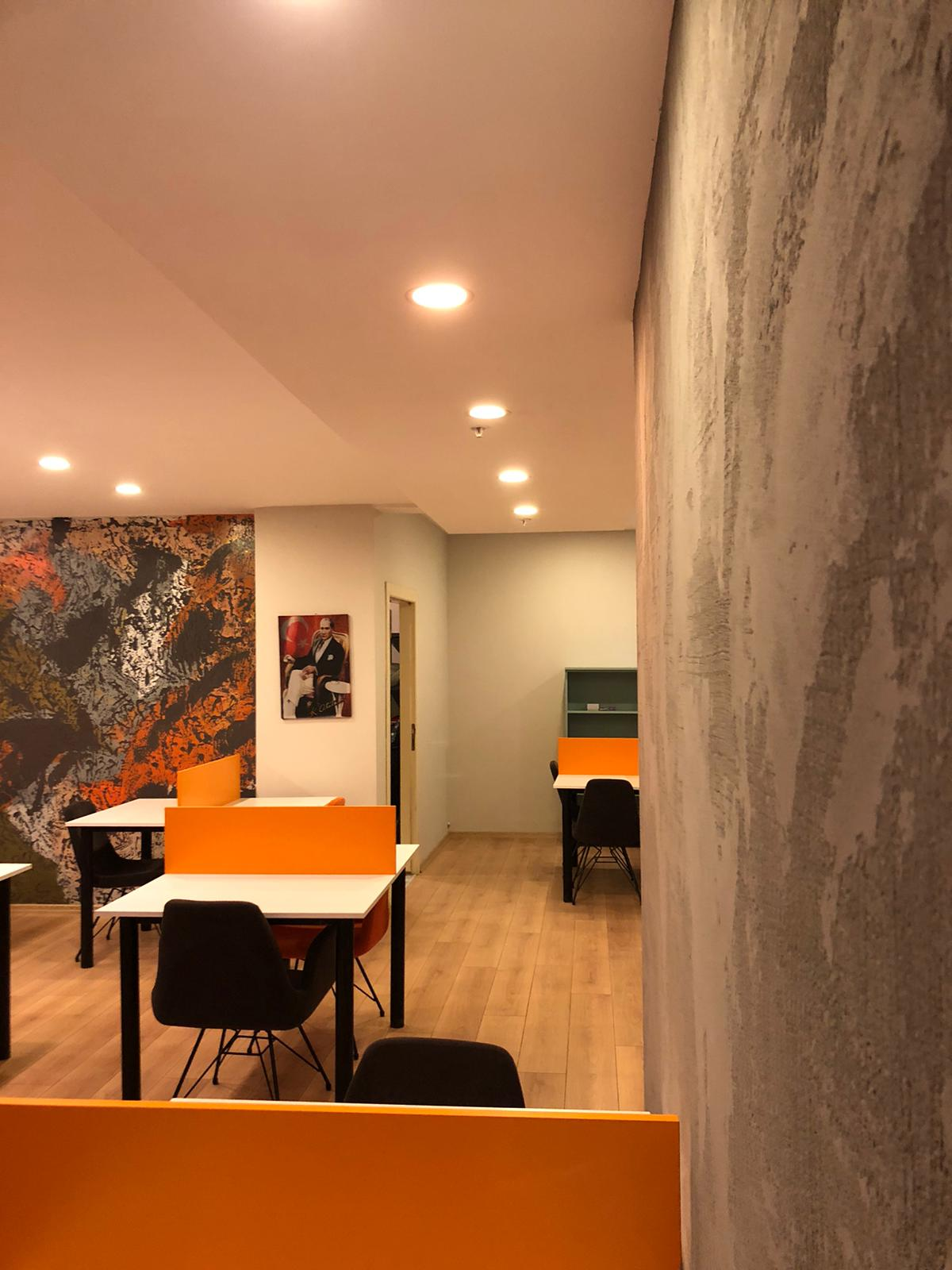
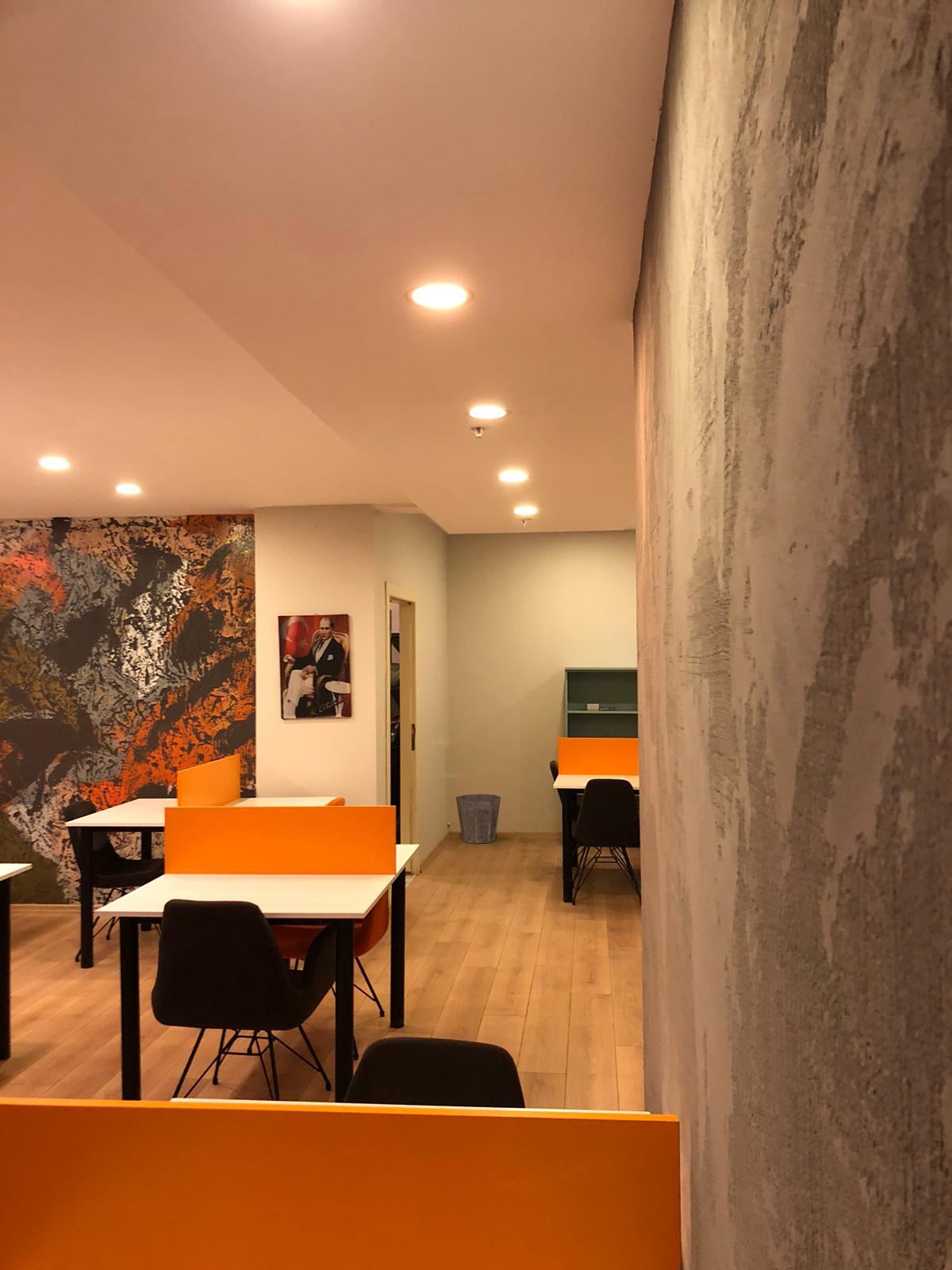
+ waste bin [455,793,501,844]
